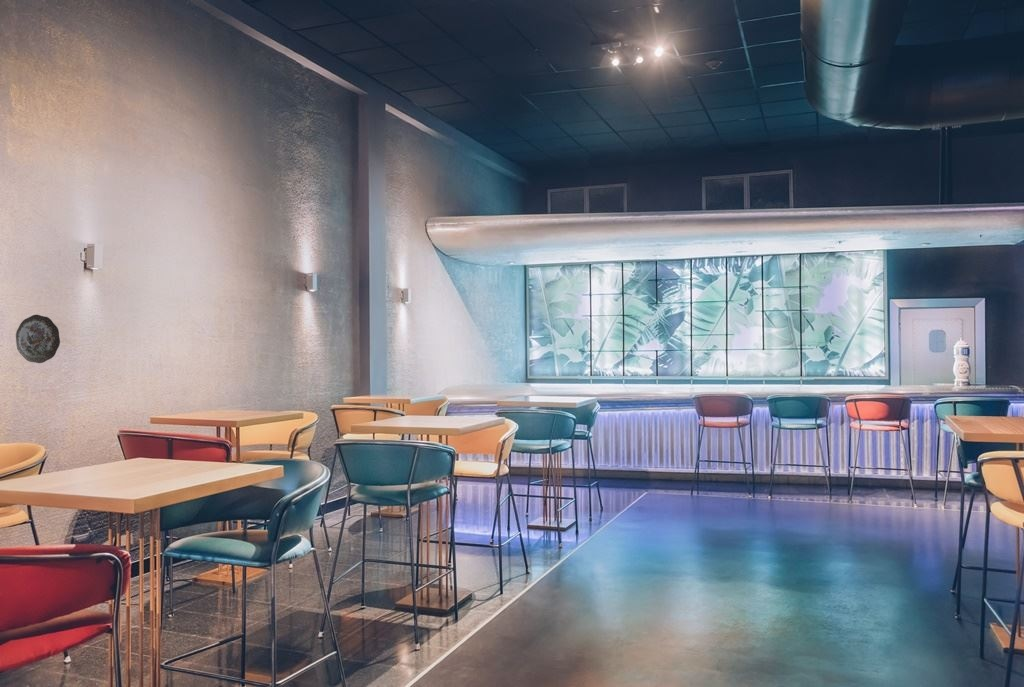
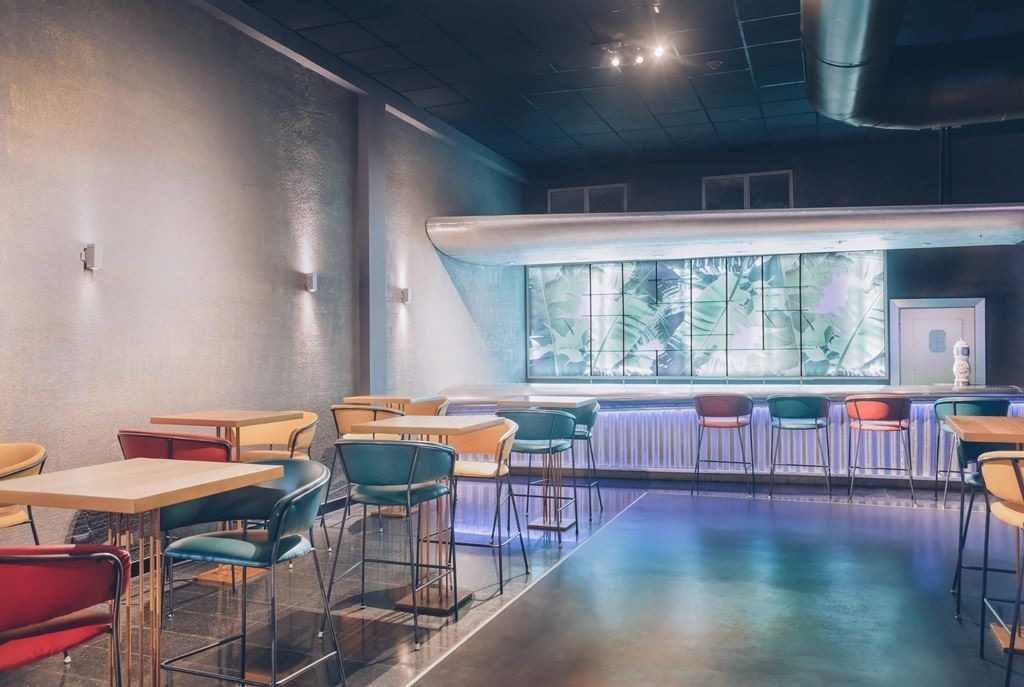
- decorative plate [15,314,61,364]
